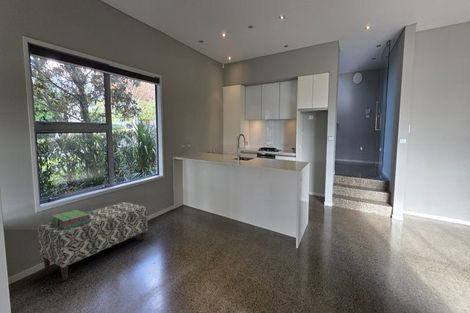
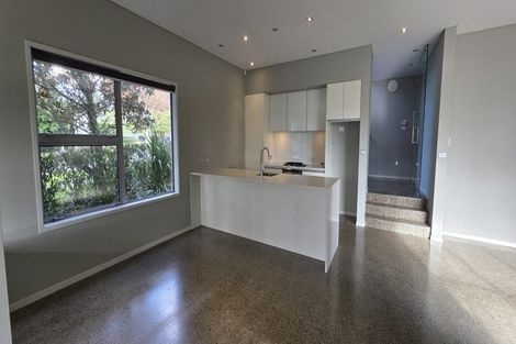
- bench [37,201,149,281]
- stack of books [50,209,91,230]
